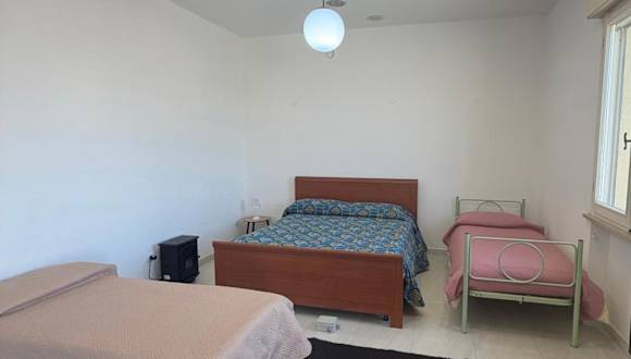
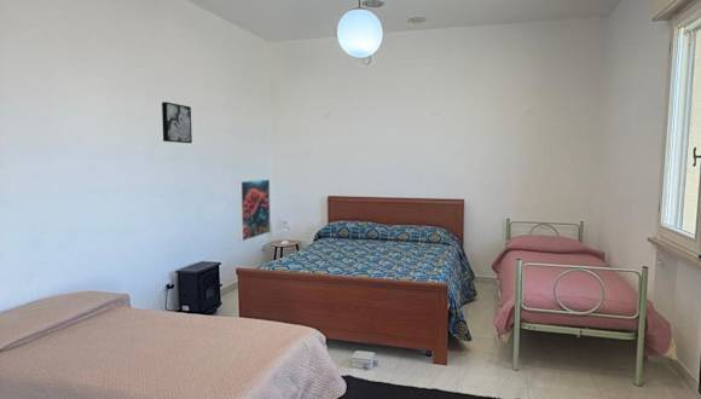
+ wall art [161,100,193,144]
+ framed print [238,178,272,242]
